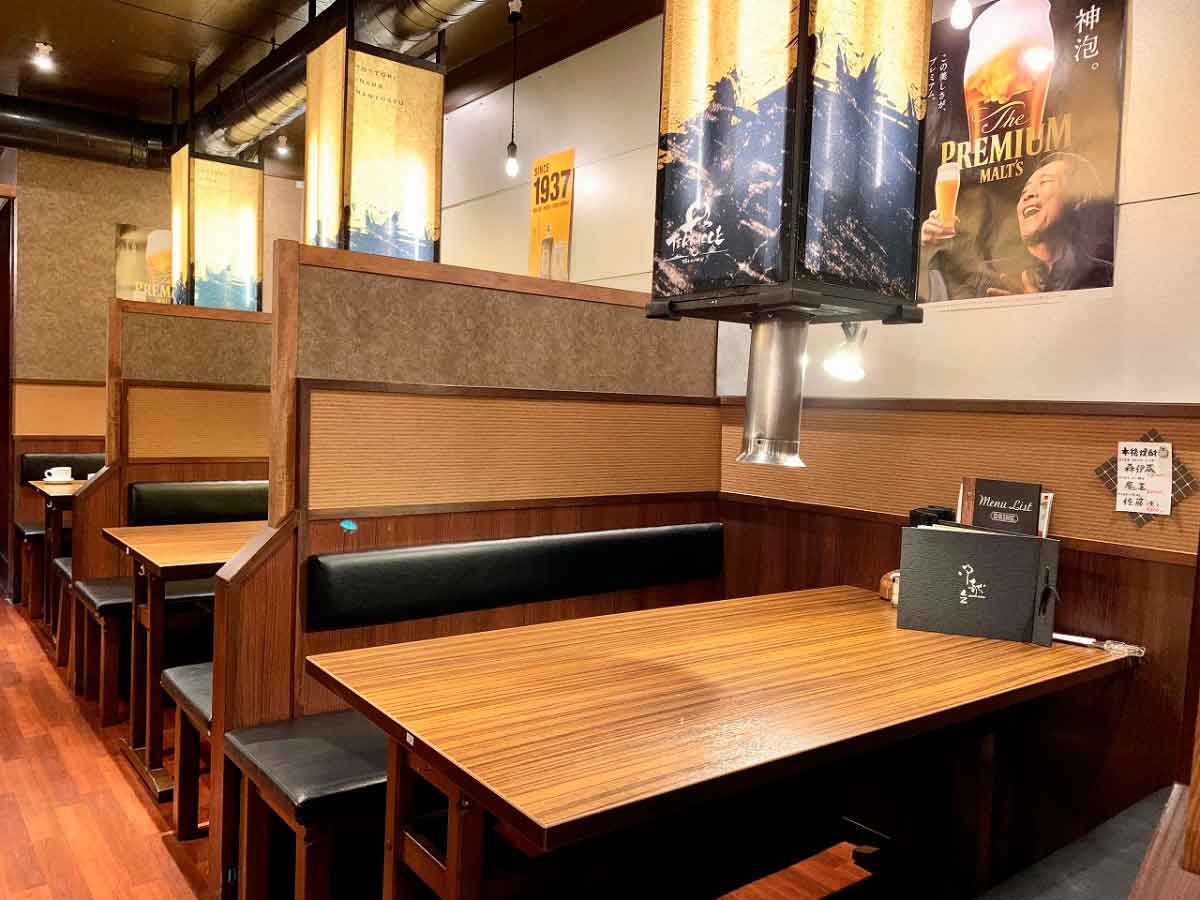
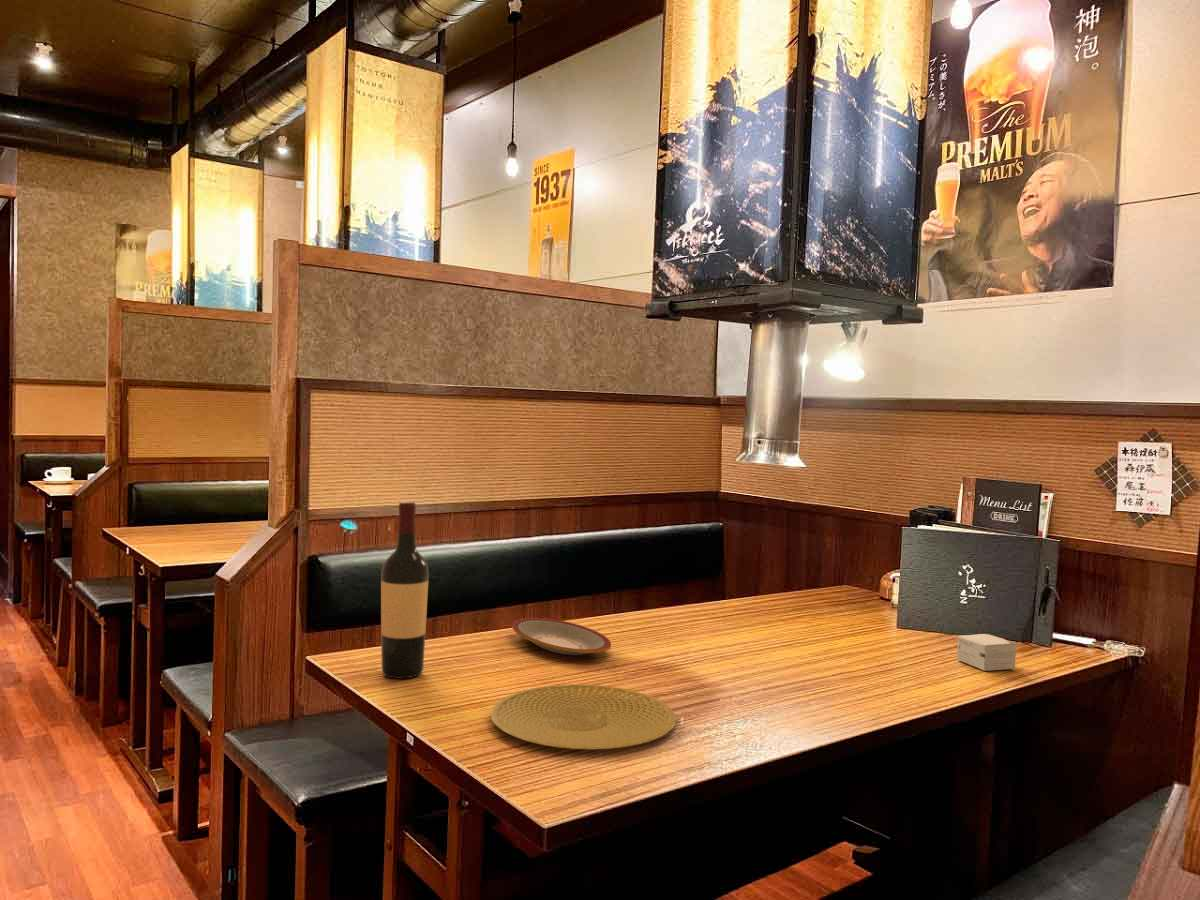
+ small box [956,633,1017,672]
+ plate [490,683,677,750]
+ wine bottle [380,500,429,679]
+ plate [511,617,612,656]
